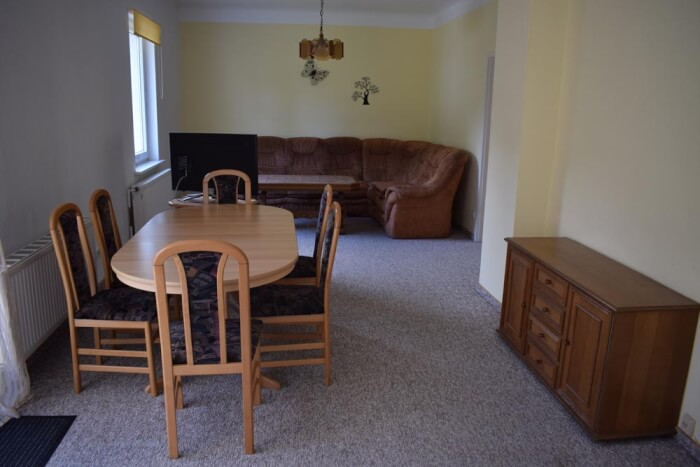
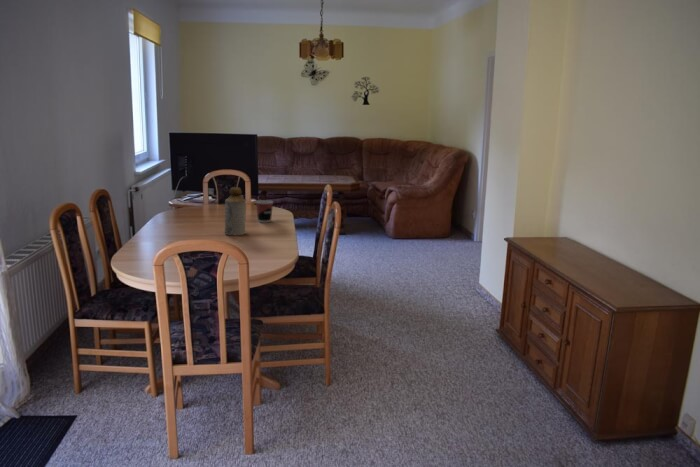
+ cup [255,199,274,223]
+ bottle [224,186,247,236]
